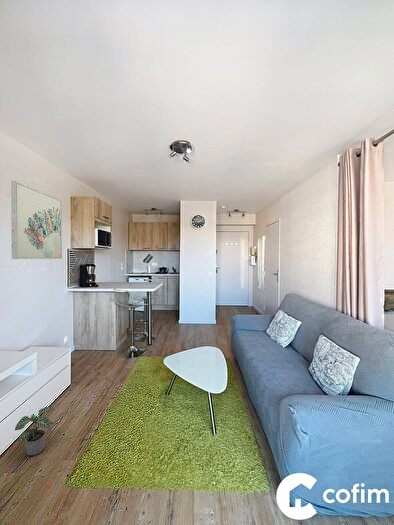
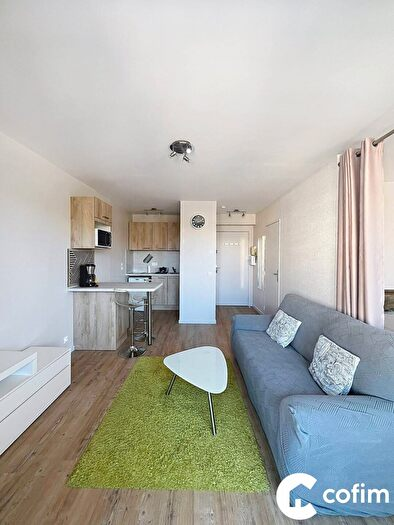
- wall art [10,180,63,260]
- potted plant [14,406,55,457]
